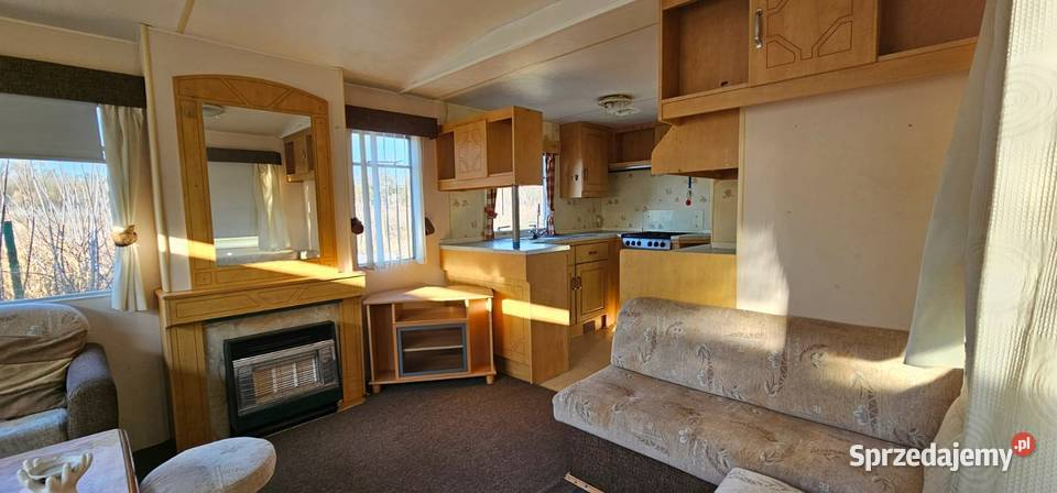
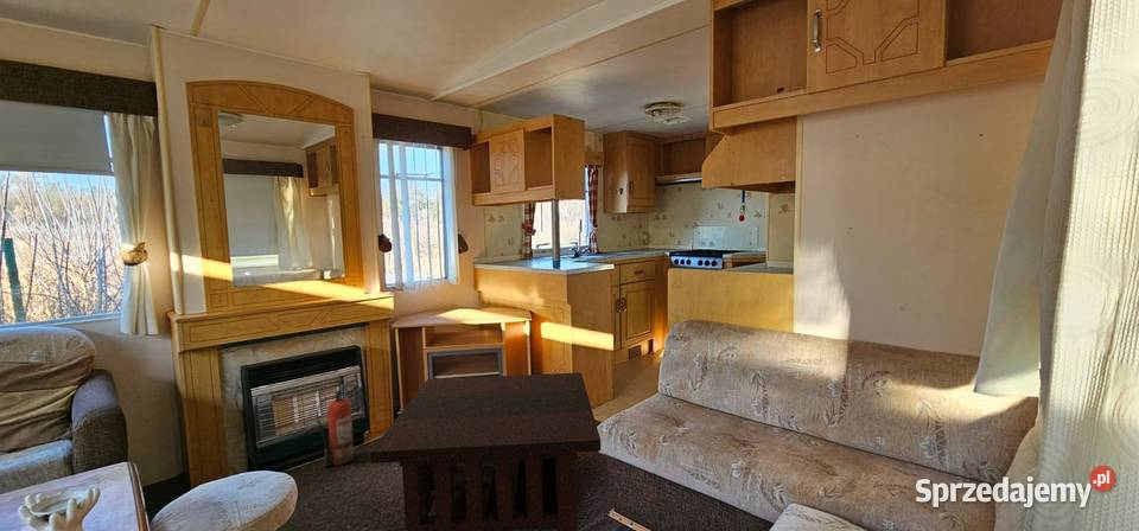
+ fire extinguisher [316,379,356,467]
+ coffee table [369,371,603,531]
